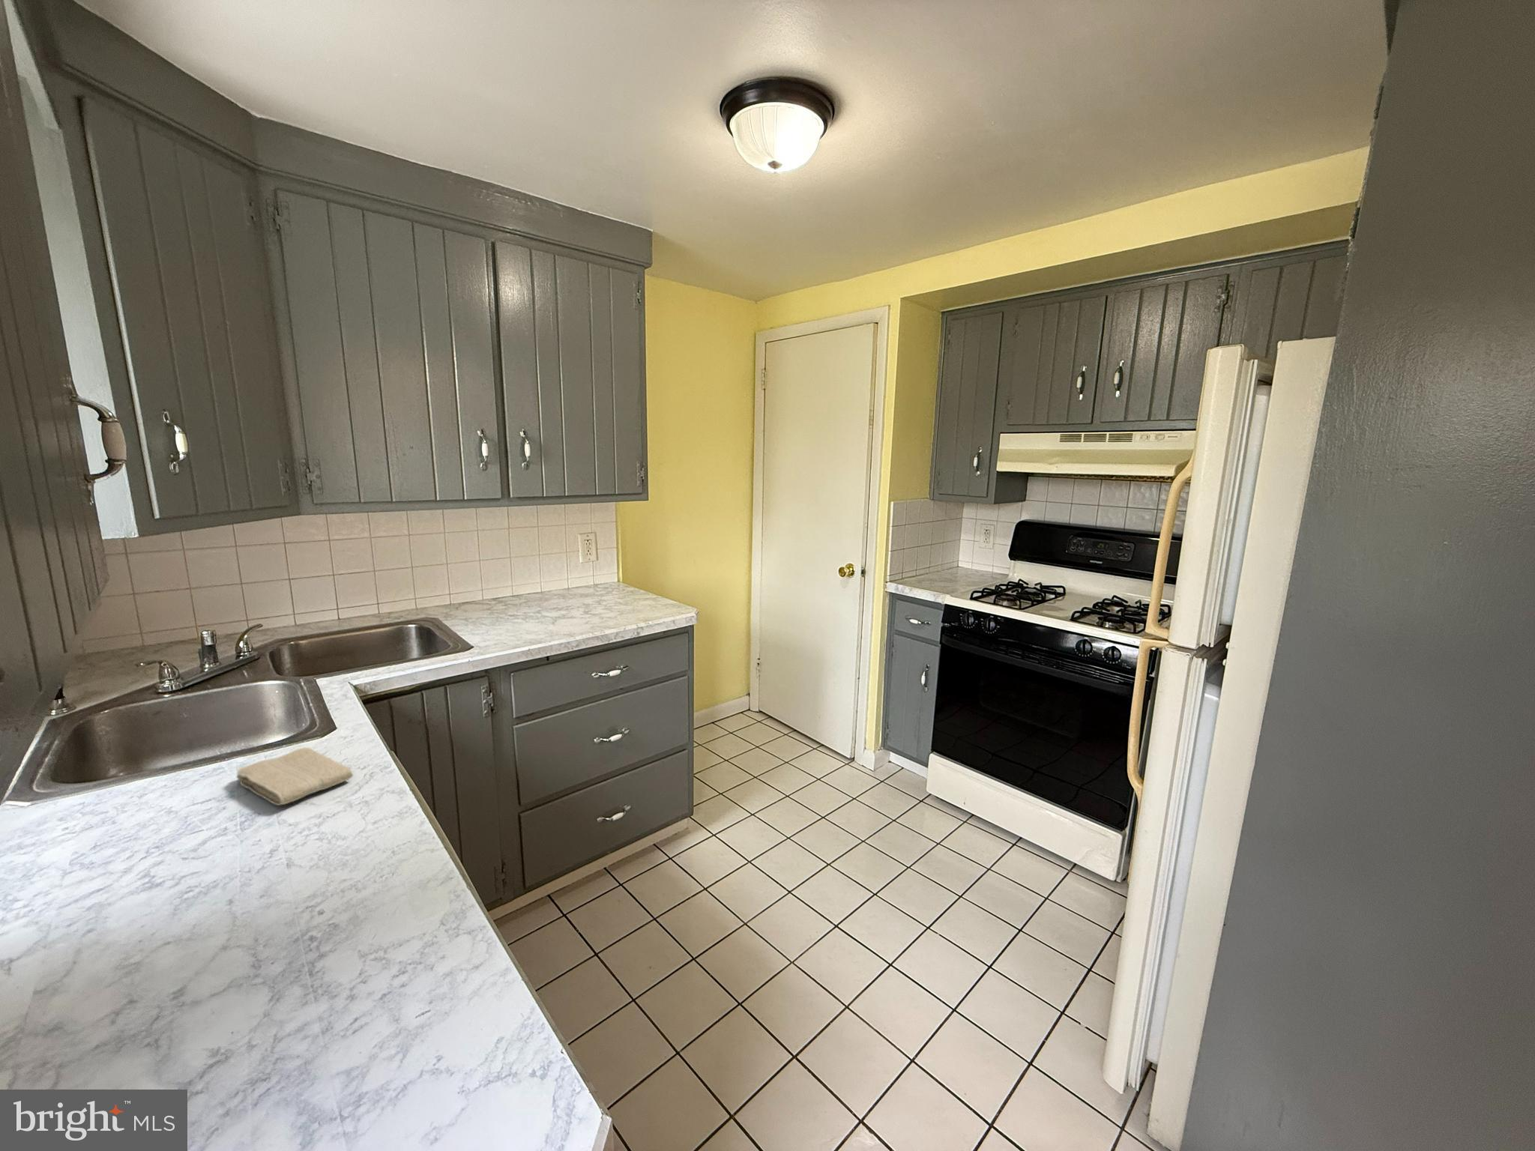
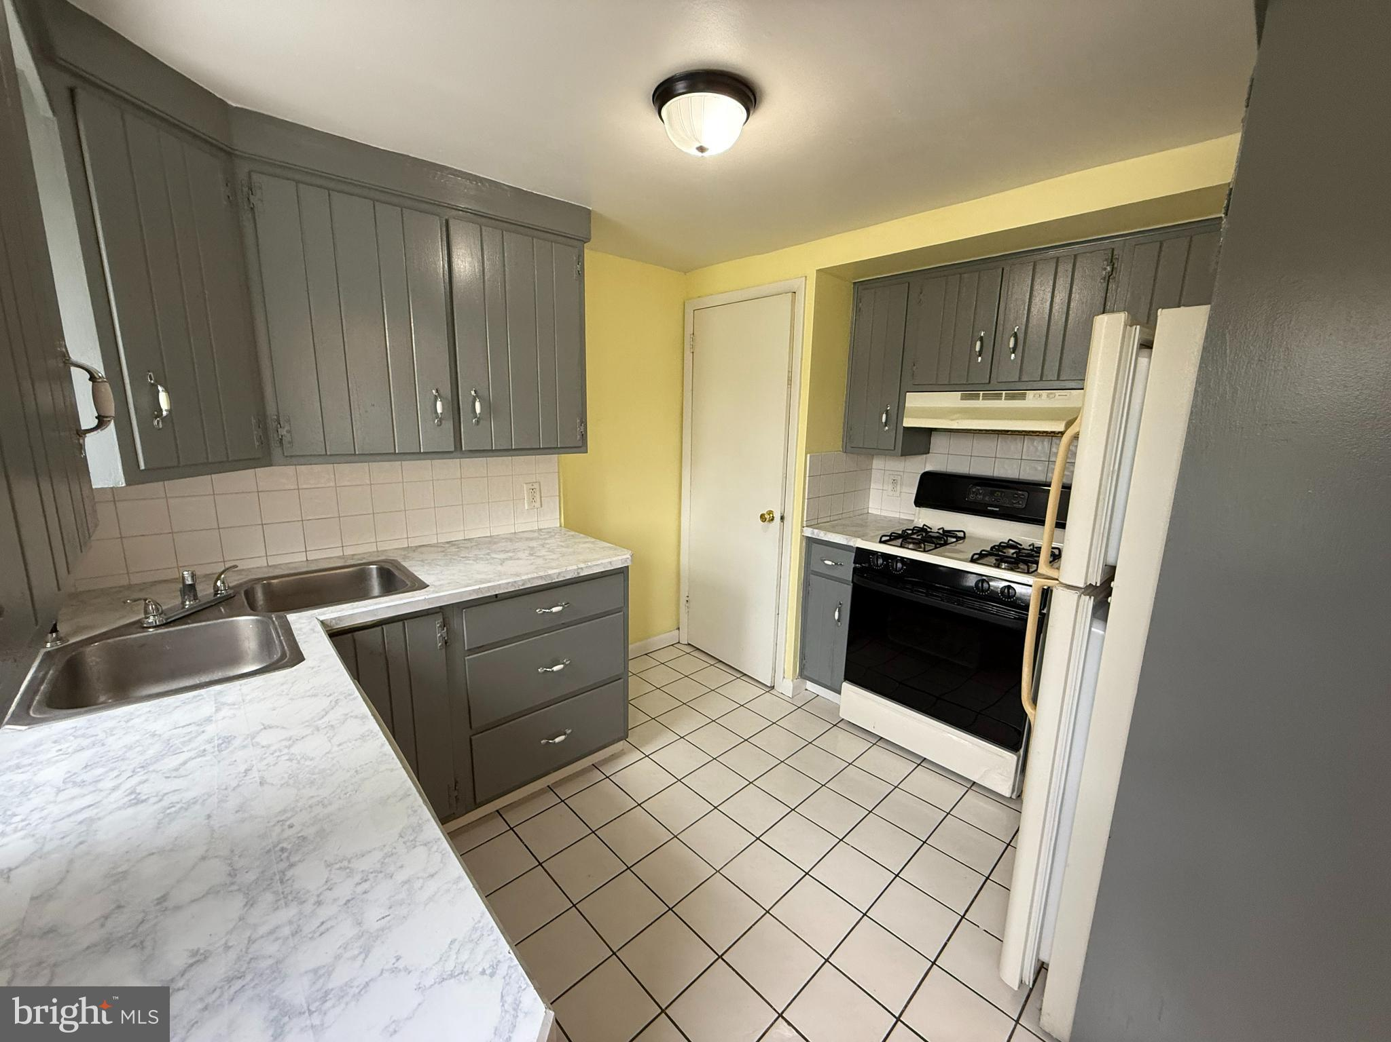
- washcloth [236,747,354,806]
